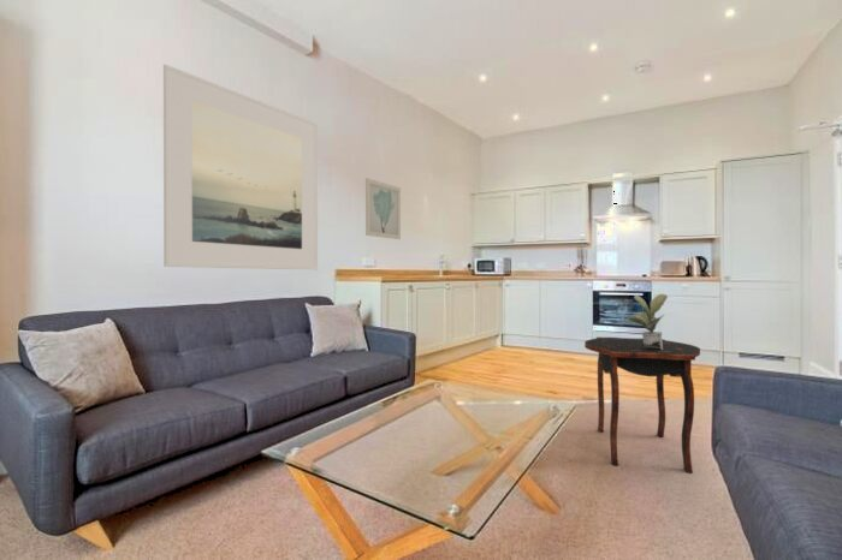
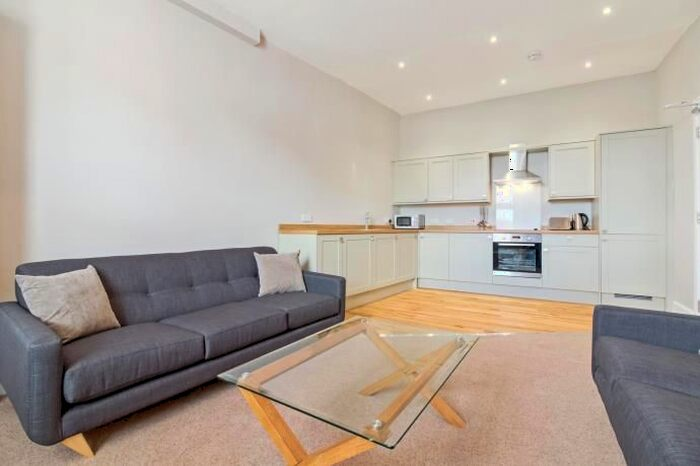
- potted plant [625,293,669,350]
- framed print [162,62,319,270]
- wall art [364,177,402,240]
- side table [583,336,701,475]
